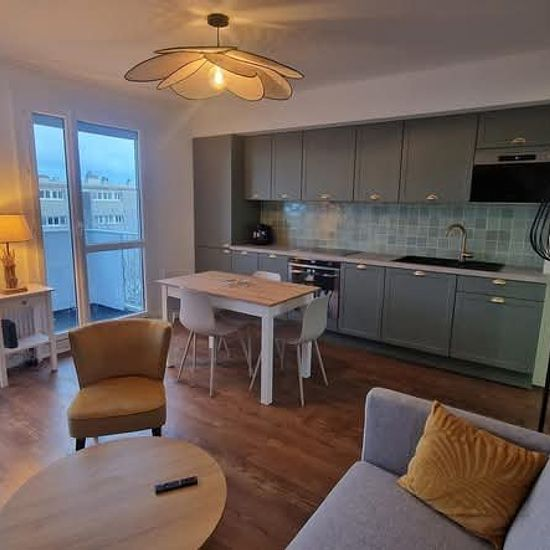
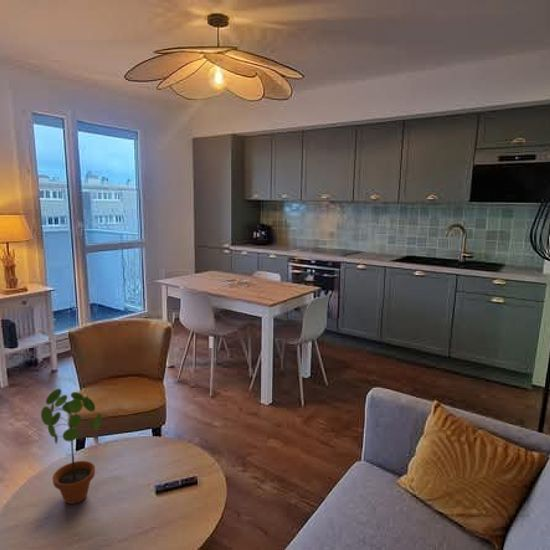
+ potted plant [40,388,102,505]
